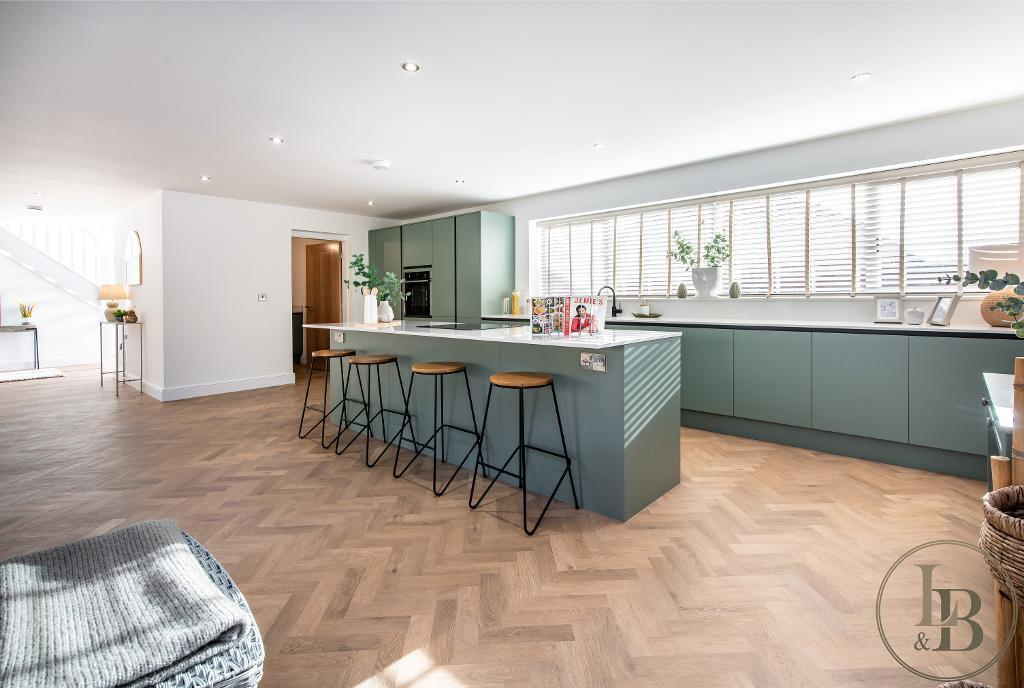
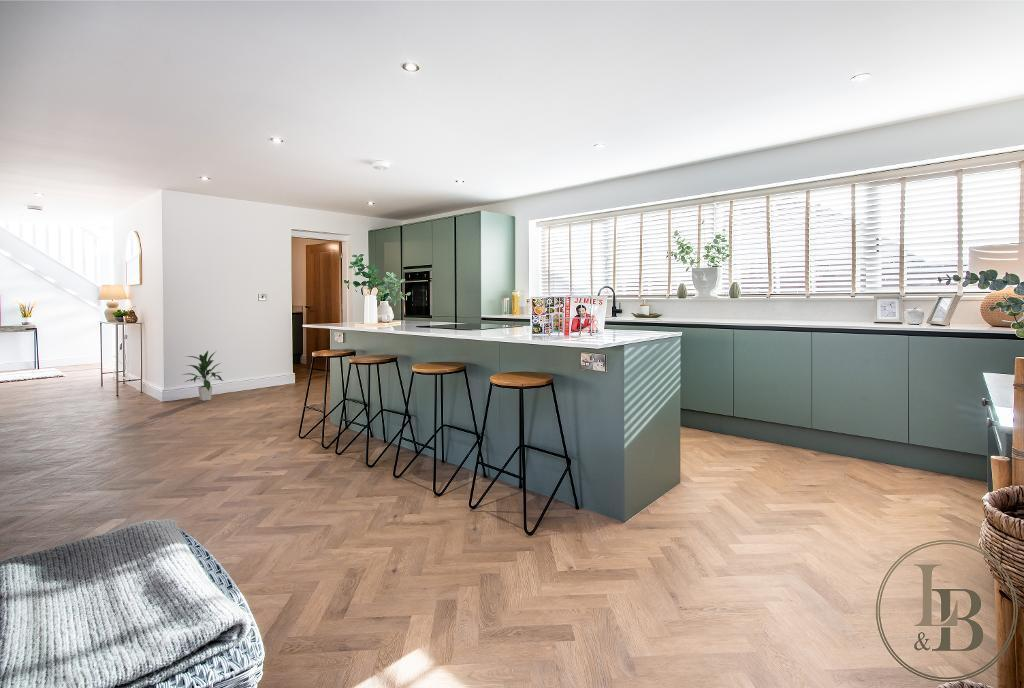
+ indoor plant [181,350,225,402]
